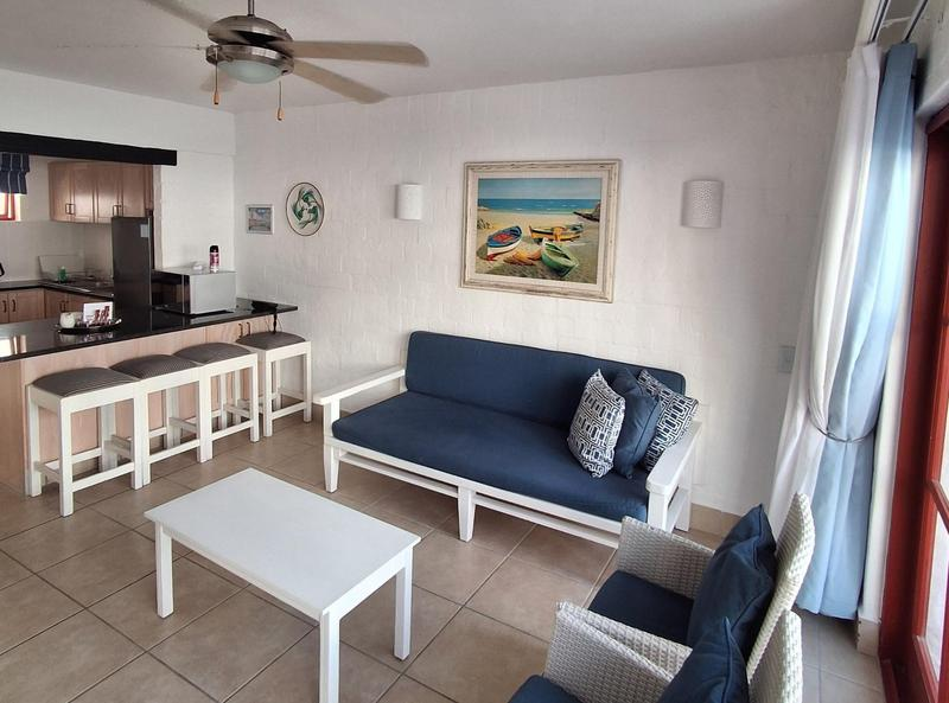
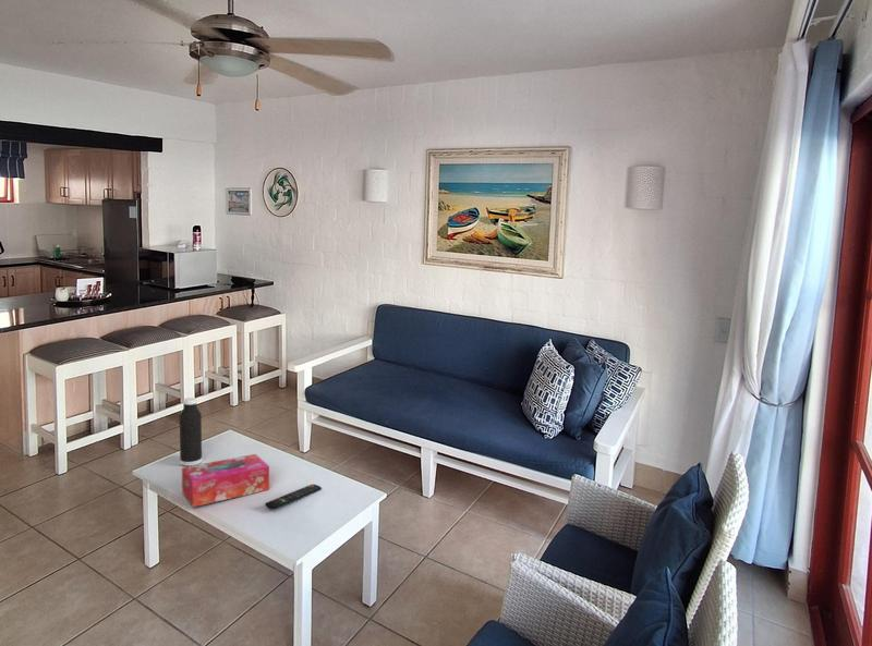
+ tissue box [181,453,270,508]
+ remote control [264,484,323,511]
+ water bottle [179,397,203,467]
